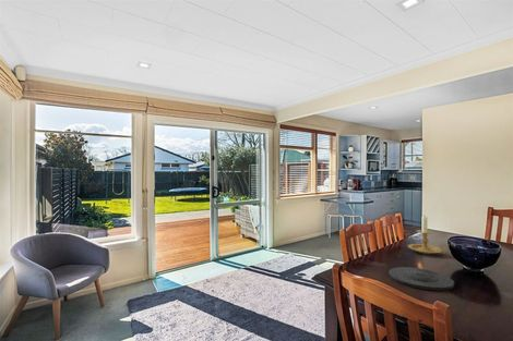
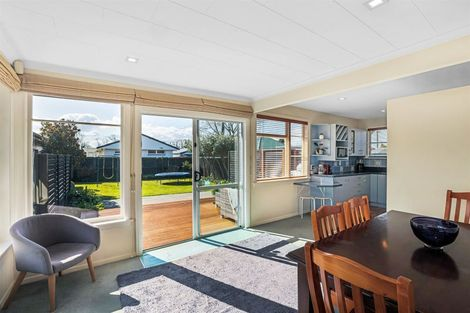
- candle holder [407,214,450,255]
- plate [387,266,455,292]
